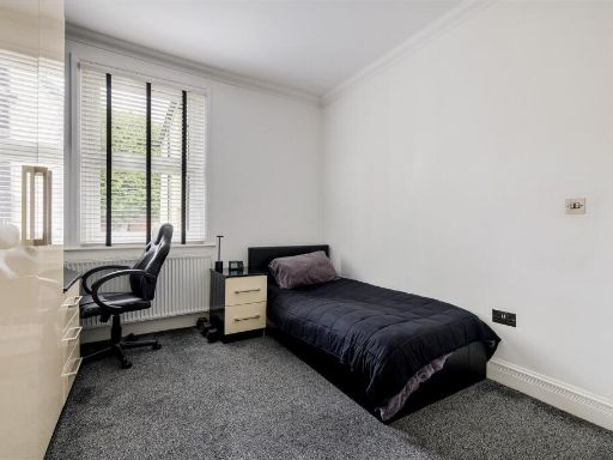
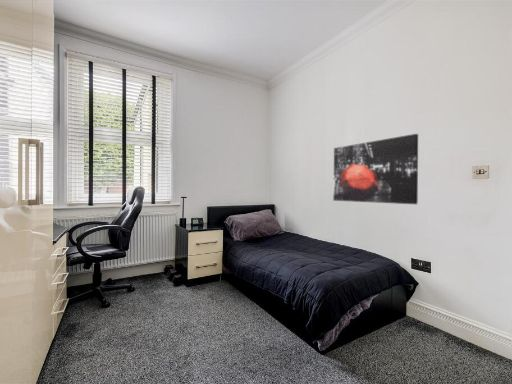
+ wall art [332,133,419,205]
